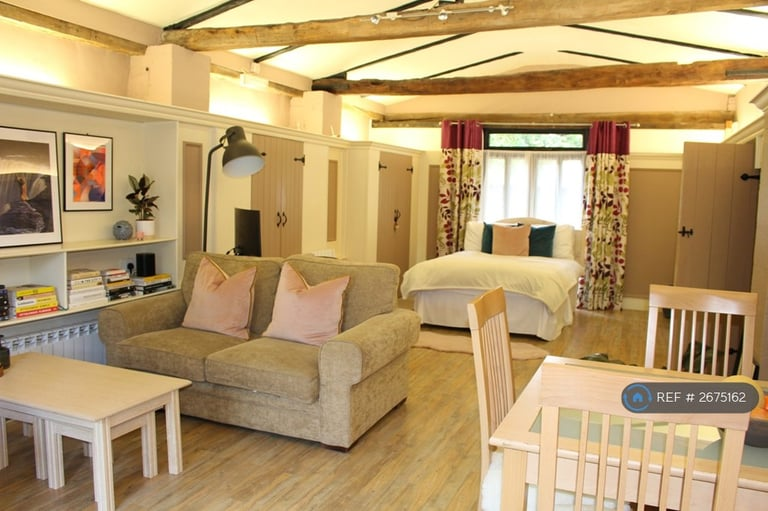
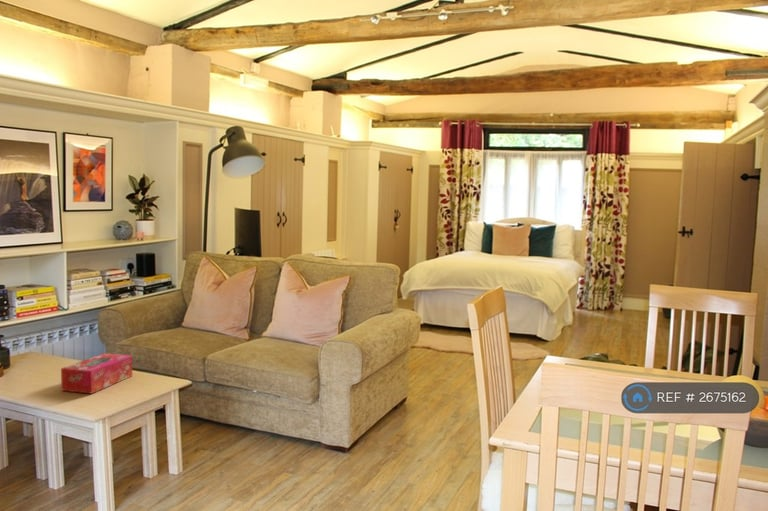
+ tissue box [60,352,133,395]
